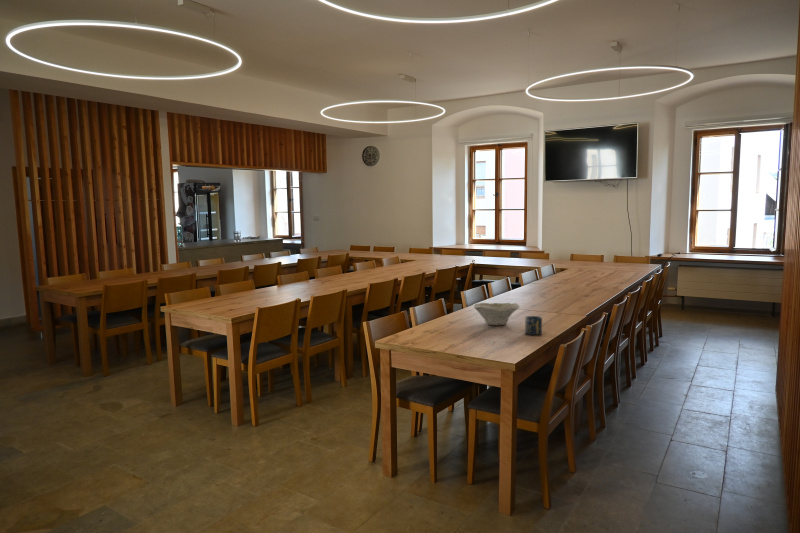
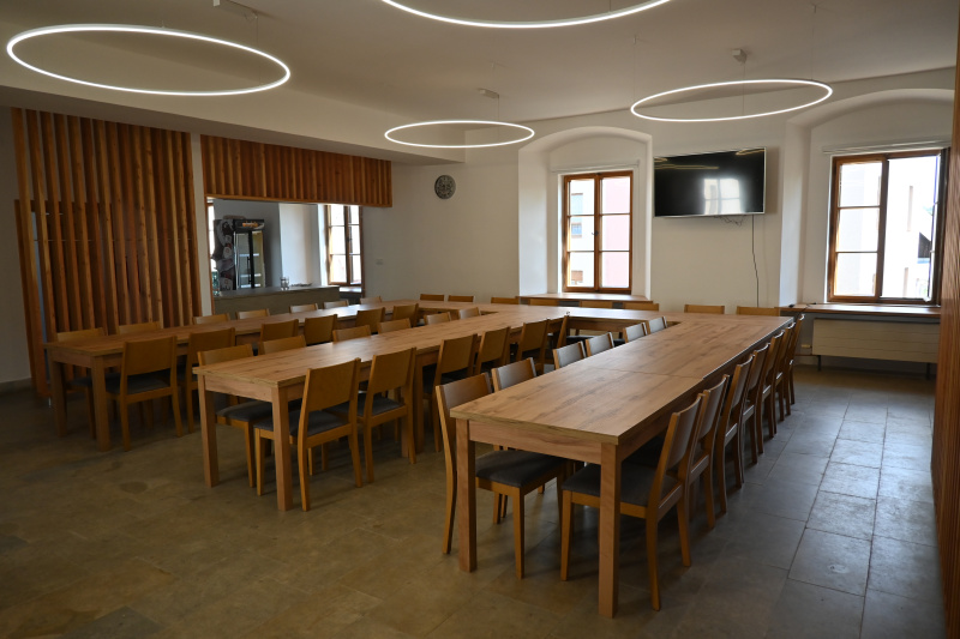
- bowl [473,302,521,326]
- cup [524,315,543,336]
